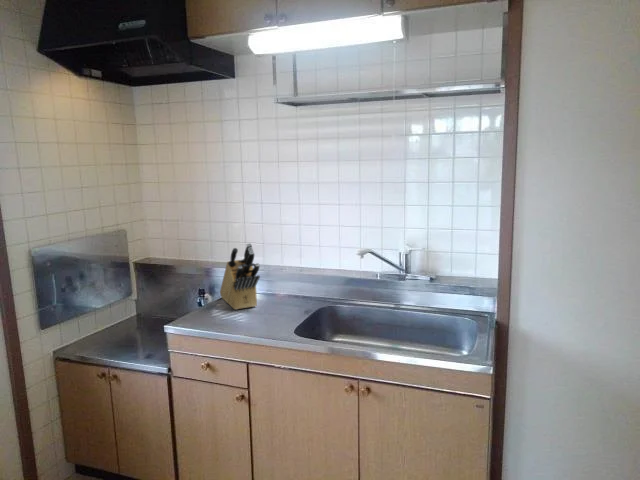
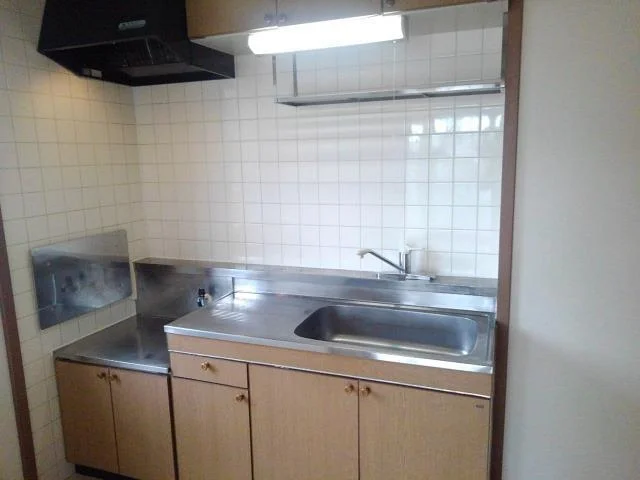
- knife block [219,242,261,311]
